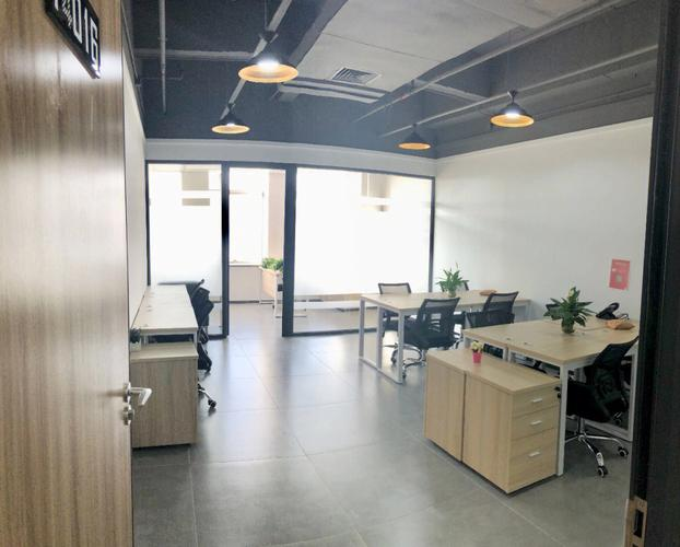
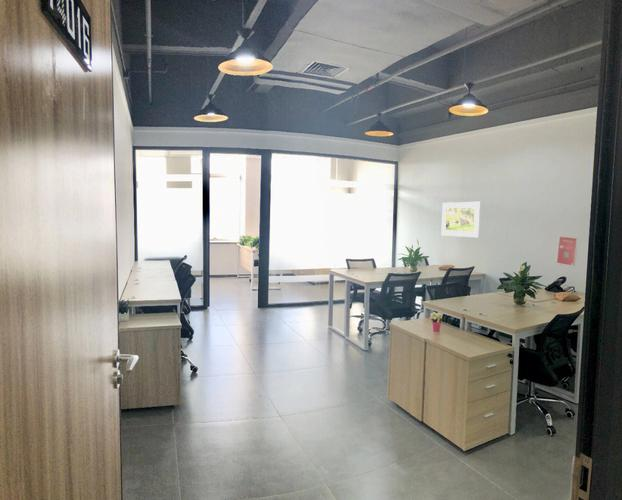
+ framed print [440,201,481,238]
